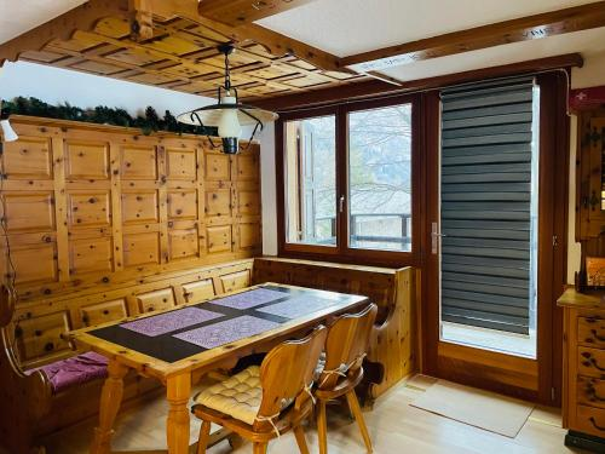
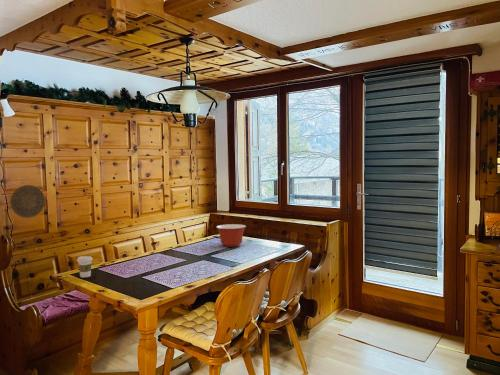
+ coffee cup [76,255,94,278]
+ decorative plate [9,184,46,219]
+ mixing bowl [215,223,247,248]
